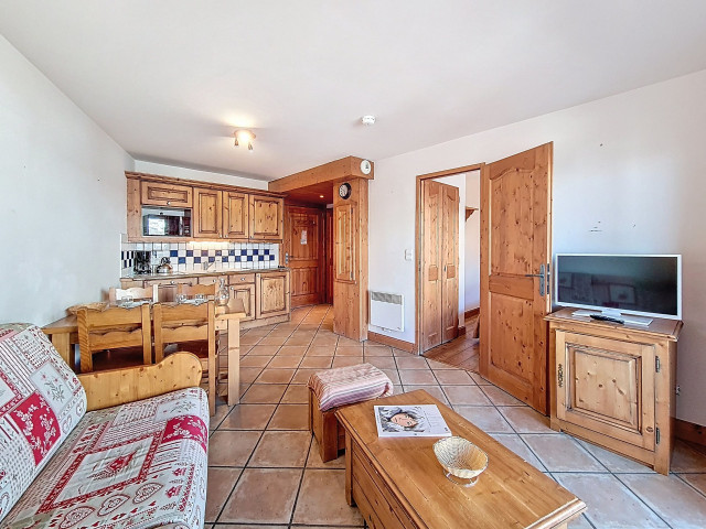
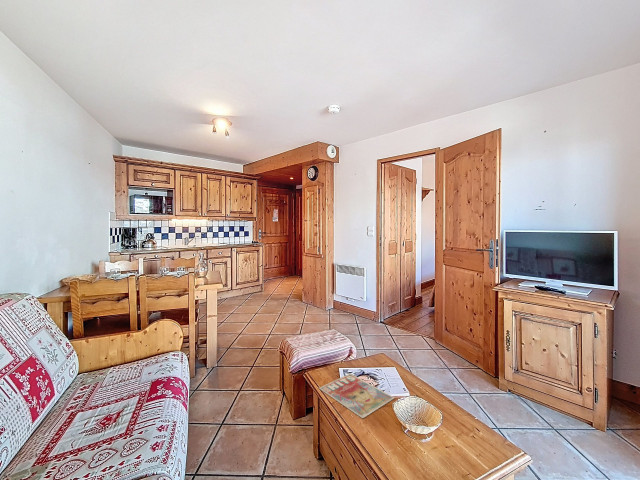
+ magazine [318,373,396,419]
